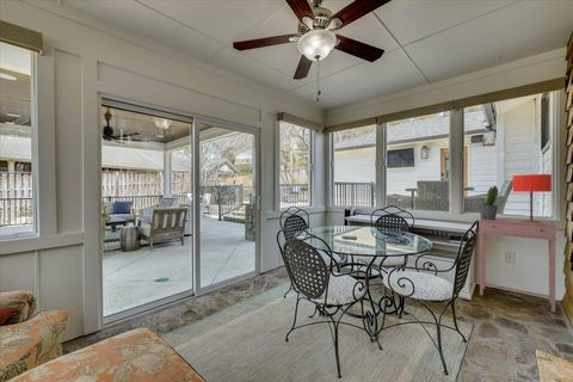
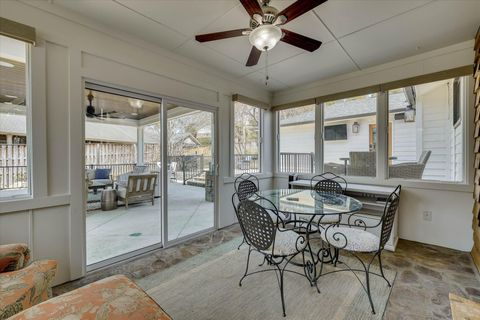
- table lamp [512,173,553,222]
- side table [478,217,557,313]
- potted plant [478,184,500,220]
